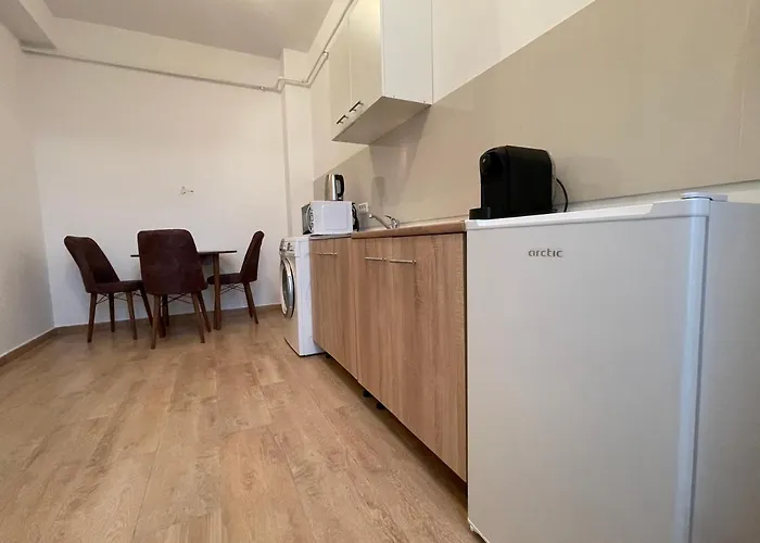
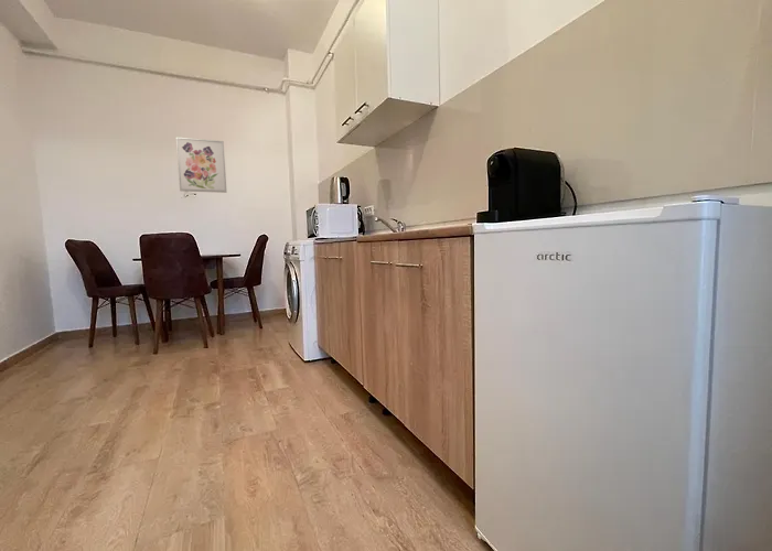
+ wall art [175,137,228,194]
